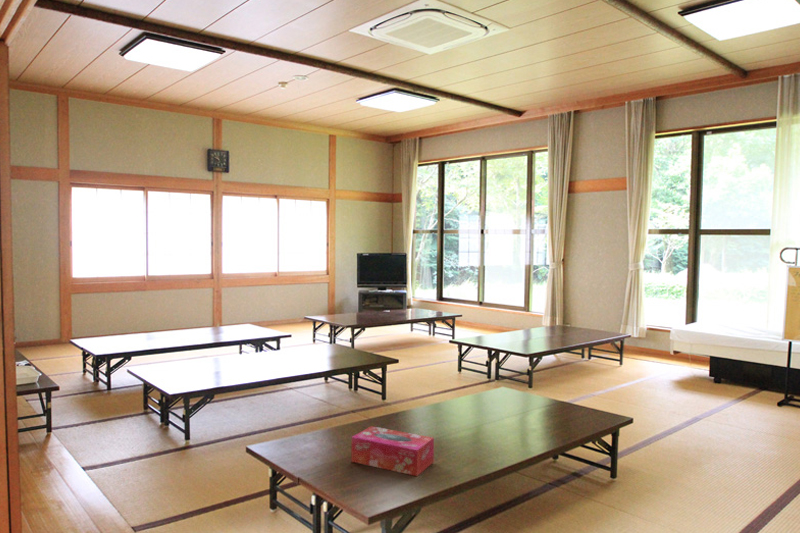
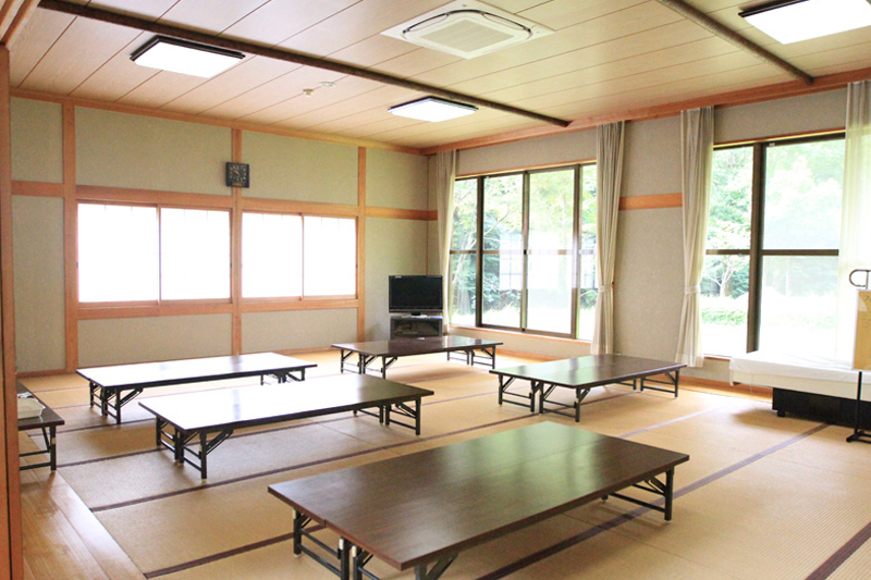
- tissue box [350,425,435,477]
